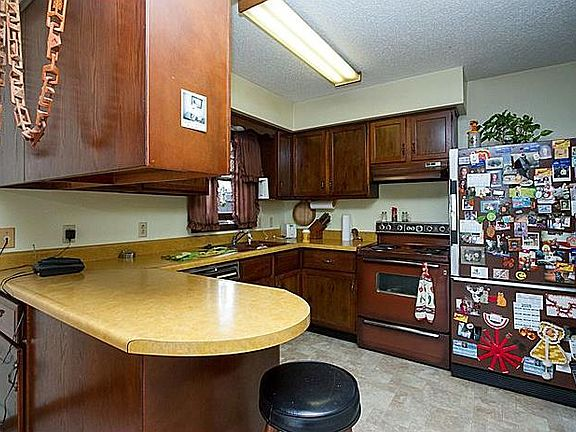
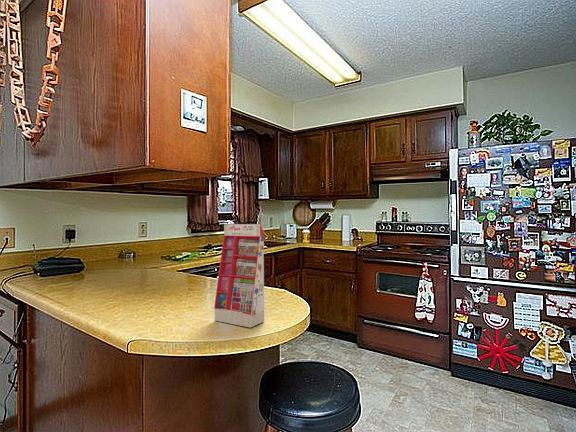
+ gift box [213,223,265,328]
